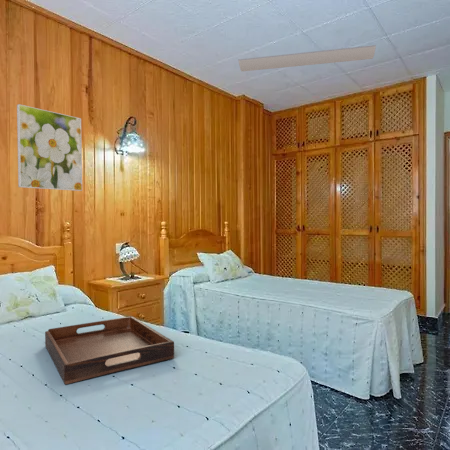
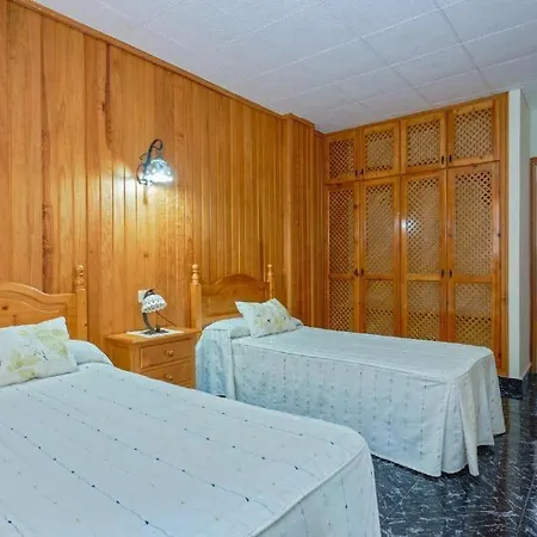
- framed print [16,103,83,192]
- ceiling light fixture [237,44,377,72]
- serving tray [44,315,175,386]
